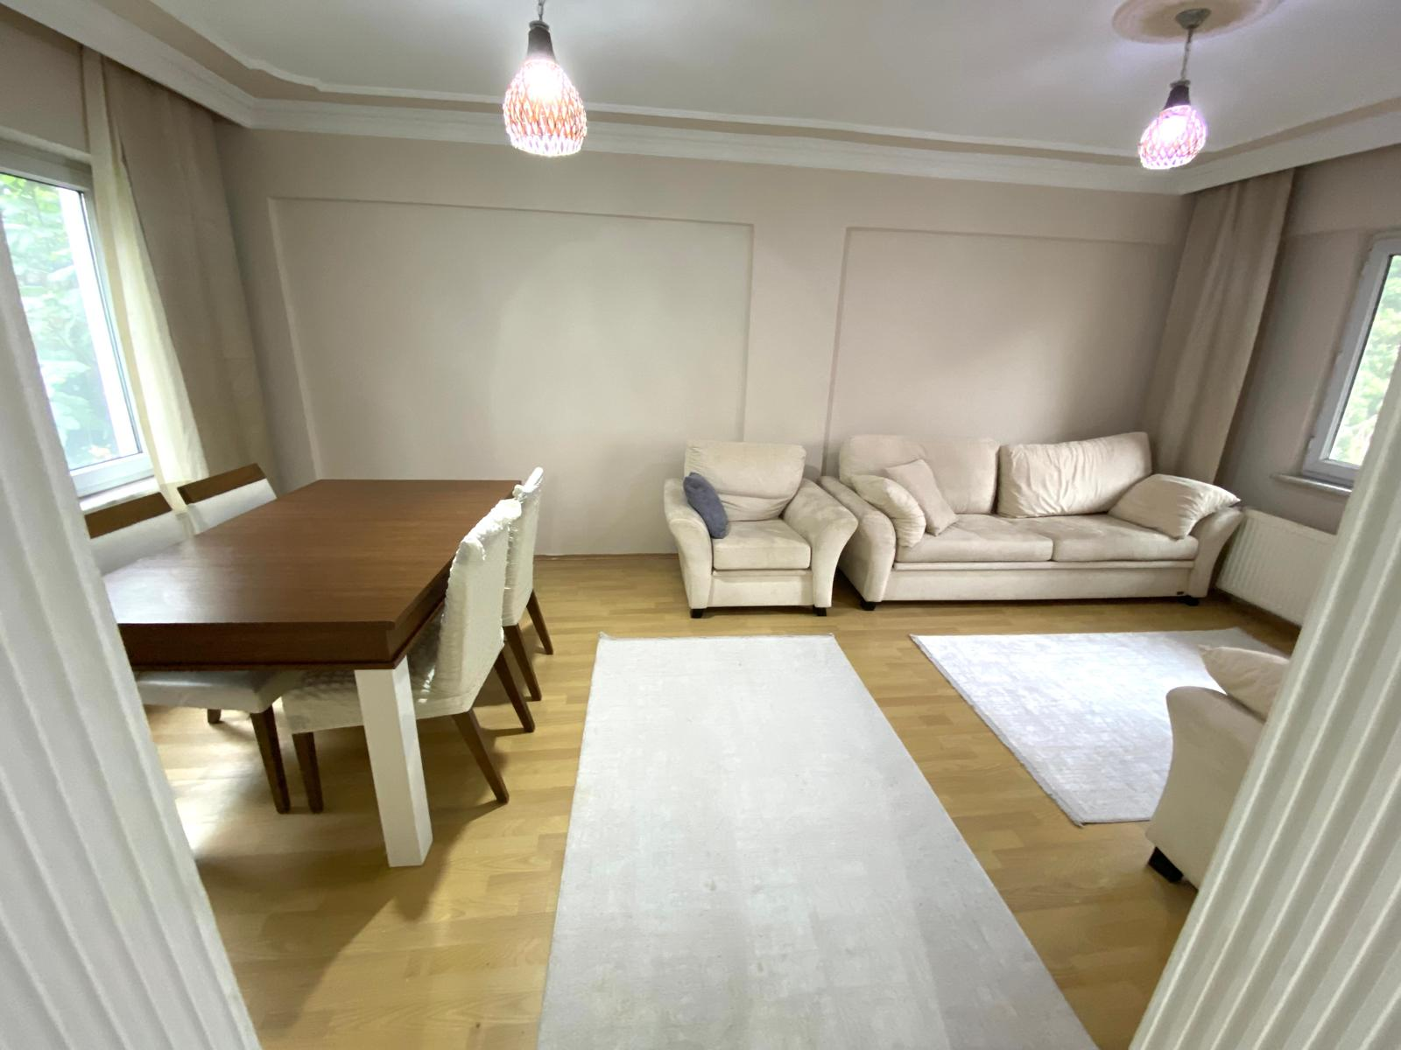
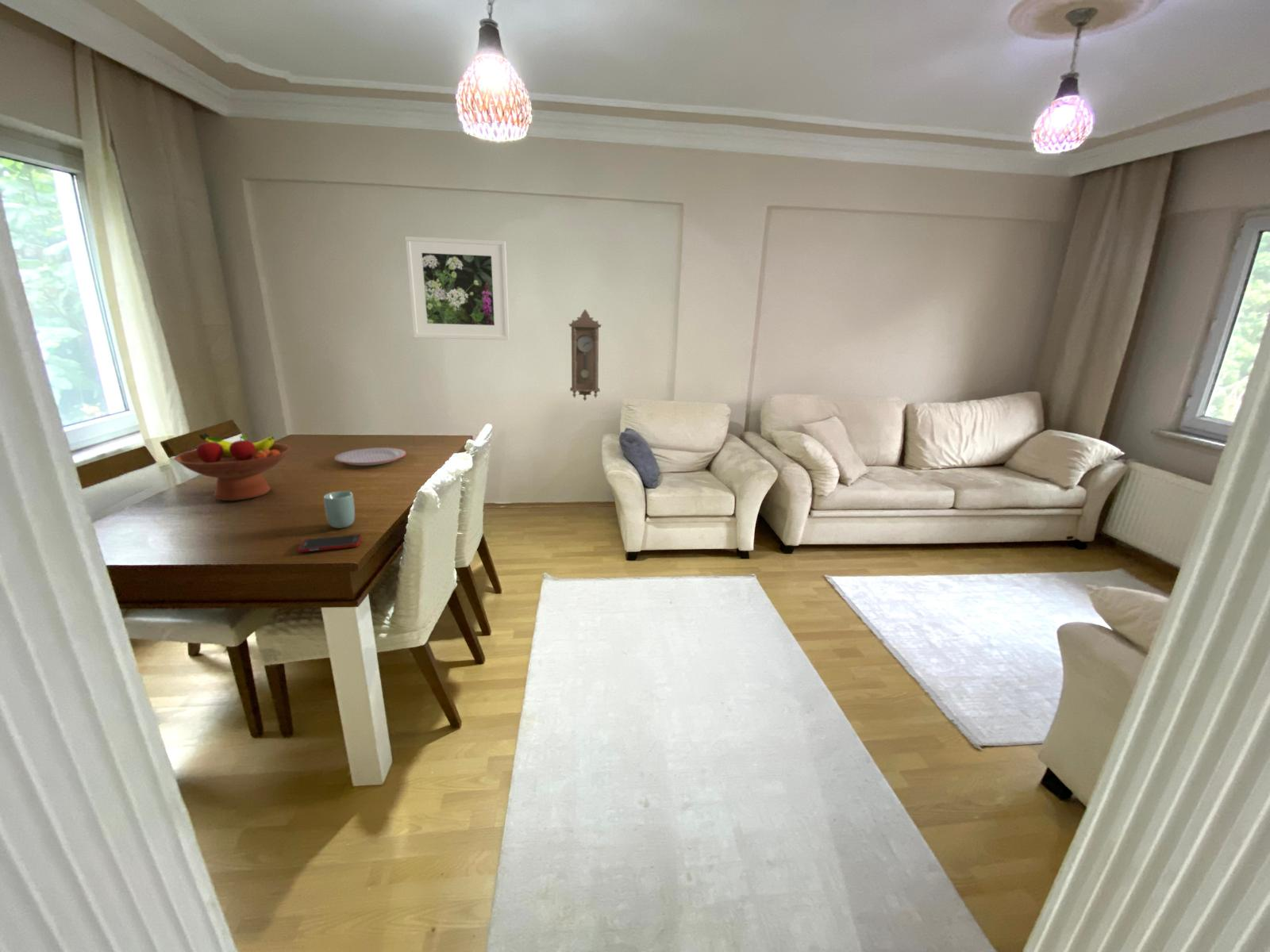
+ cell phone [298,533,362,553]
+ cup [323,490,356,529]
+ plate [333,447,407,466]
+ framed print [404,236,510,341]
+ fruit bowl [173,432,291,501]
+ pendulum clock [568,309,602,401]
